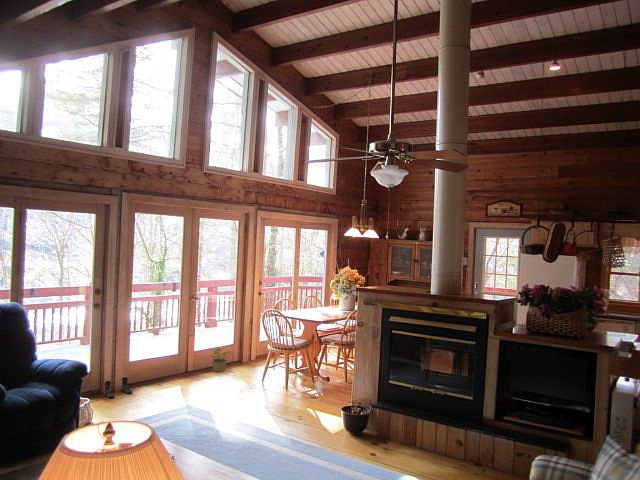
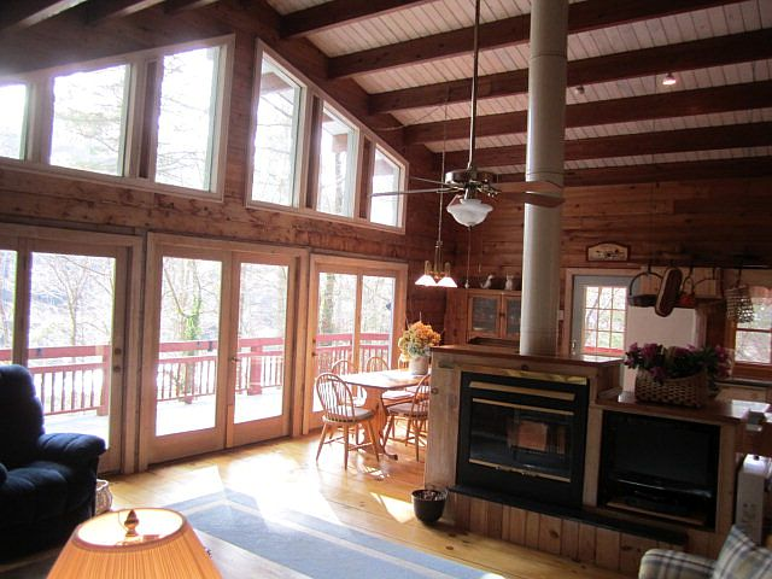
- boots [103,376,133,399]
- potted plant [210,346,231,373]
